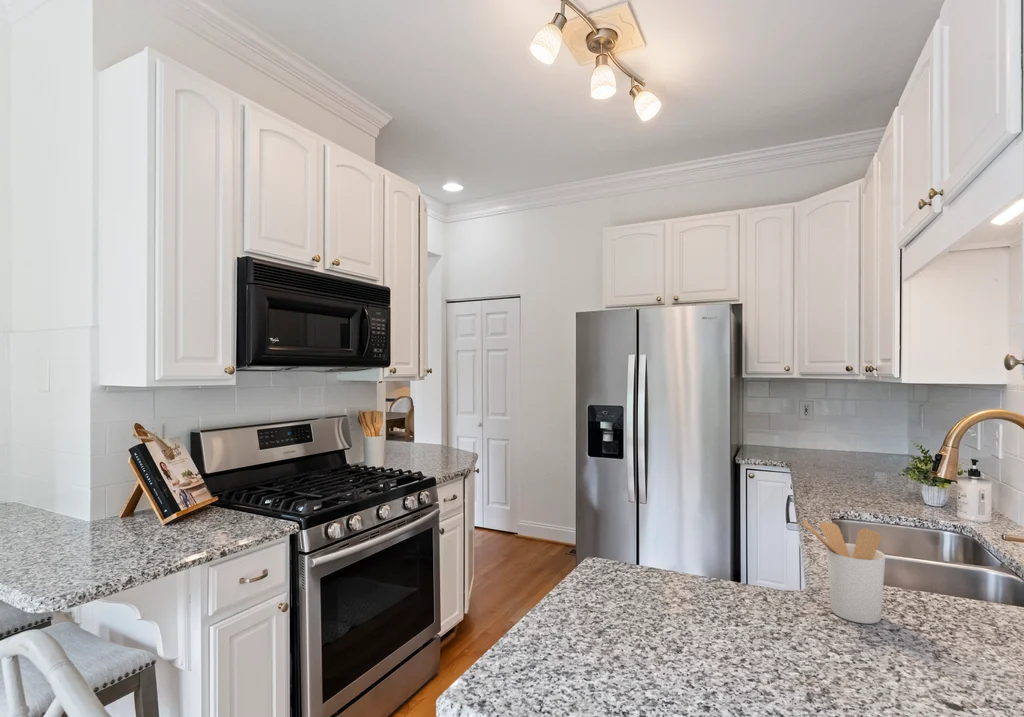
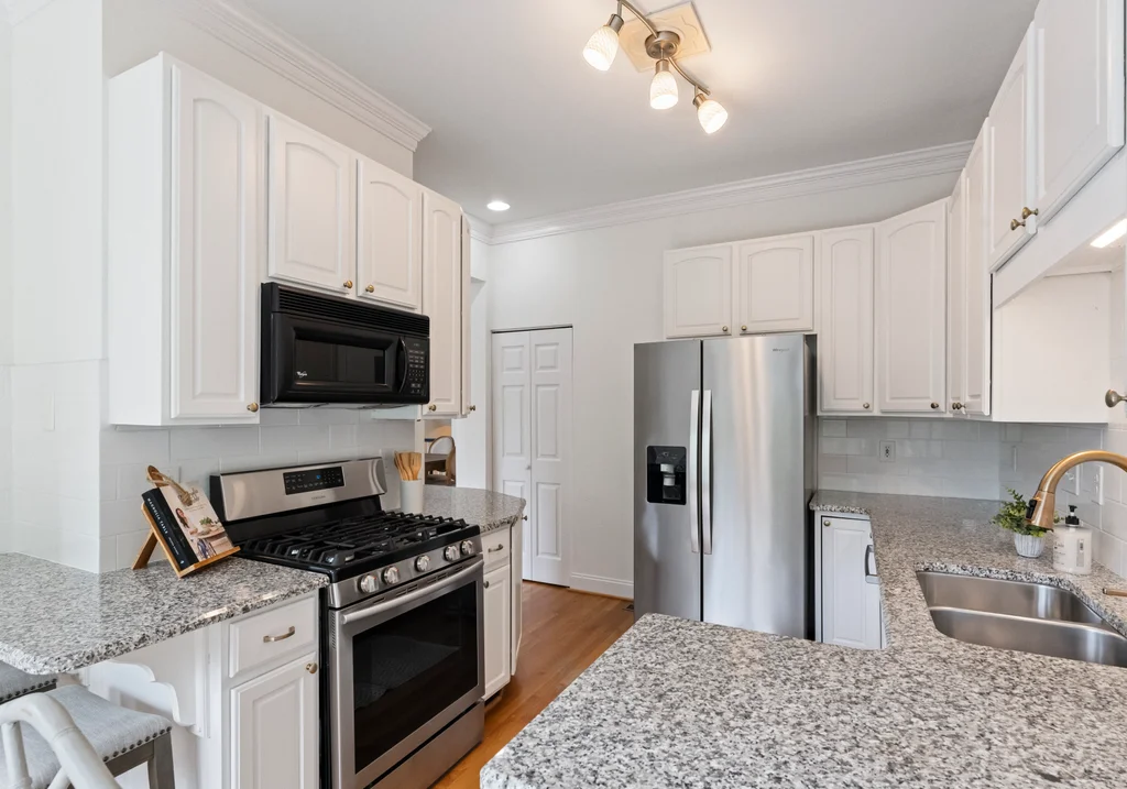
- utensil holder [802,519,886,625]
